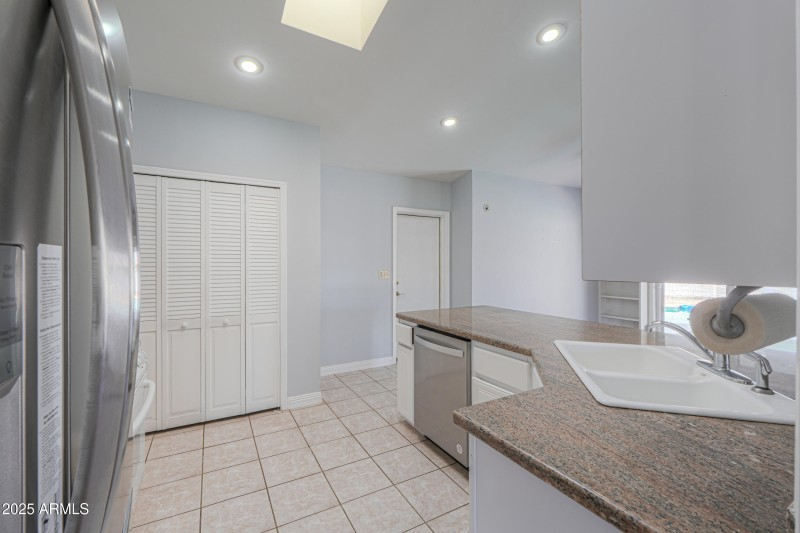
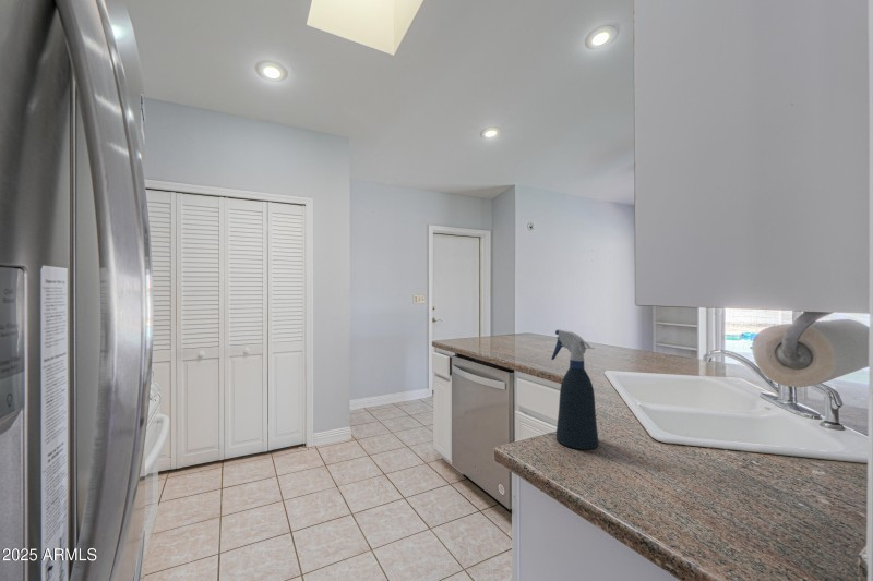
+ spray bottle [550,329,599,450]
